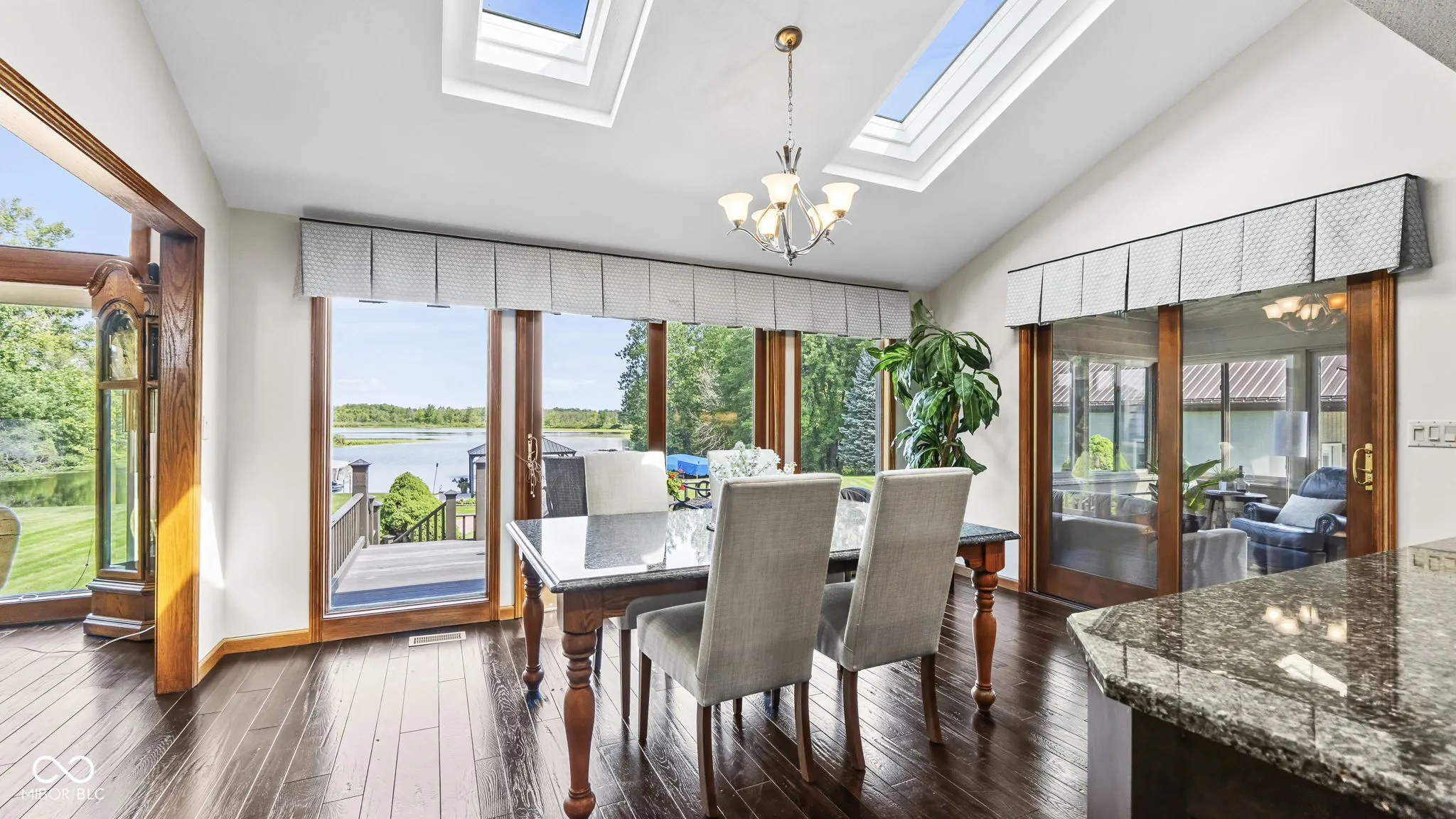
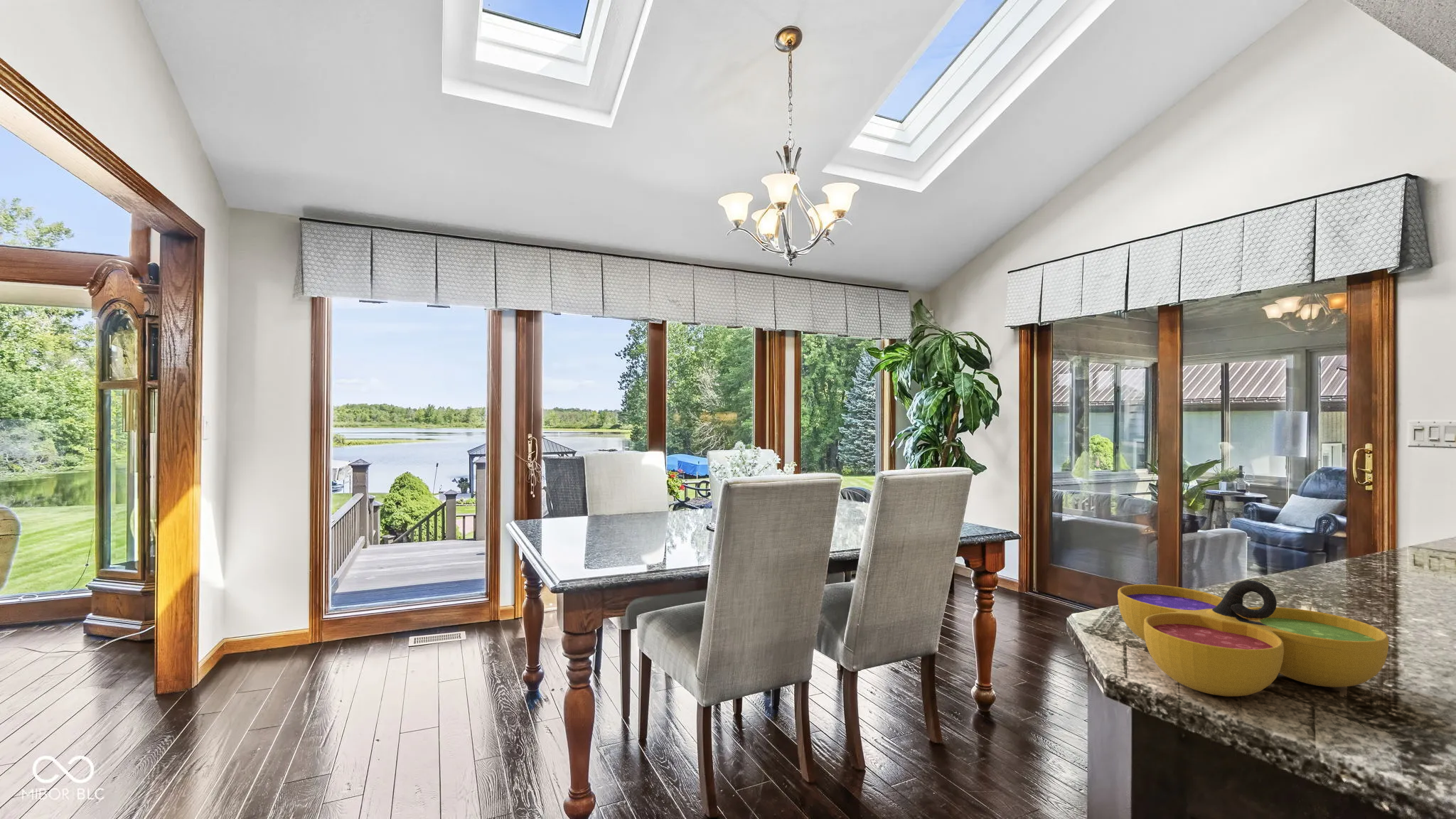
+ decorative bowl [1117,579,1389,697]
